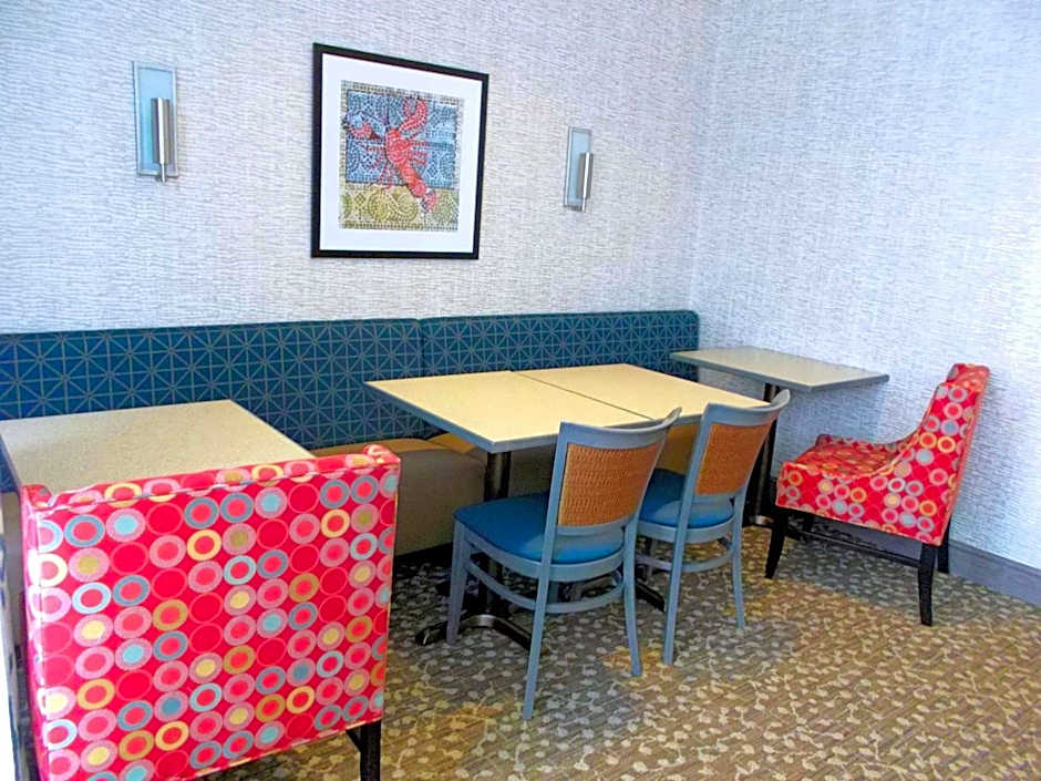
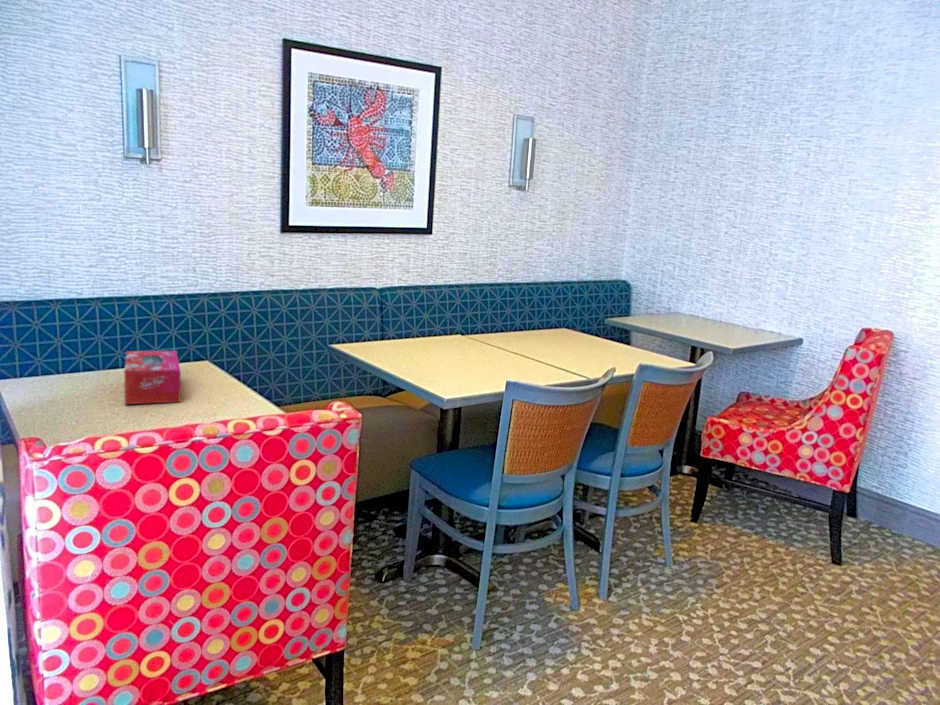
+ tissue box [123,350,181,405]
